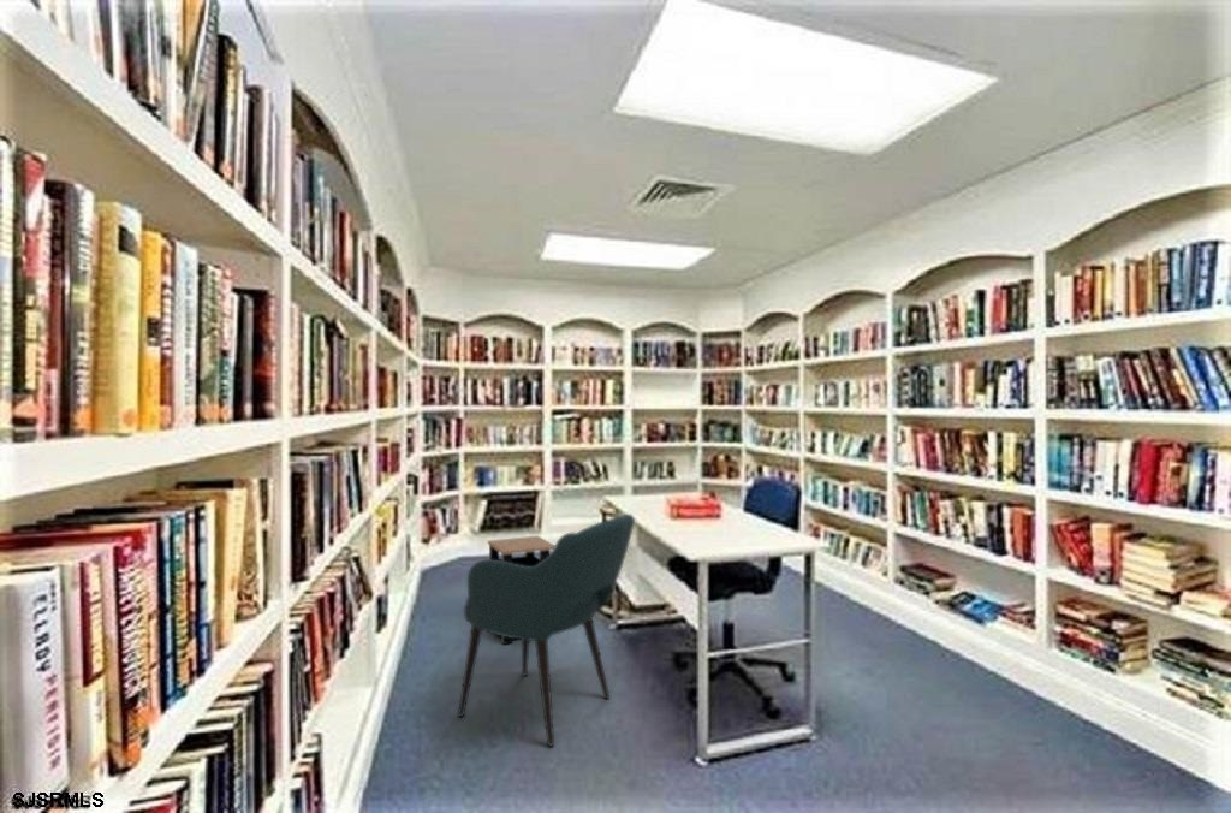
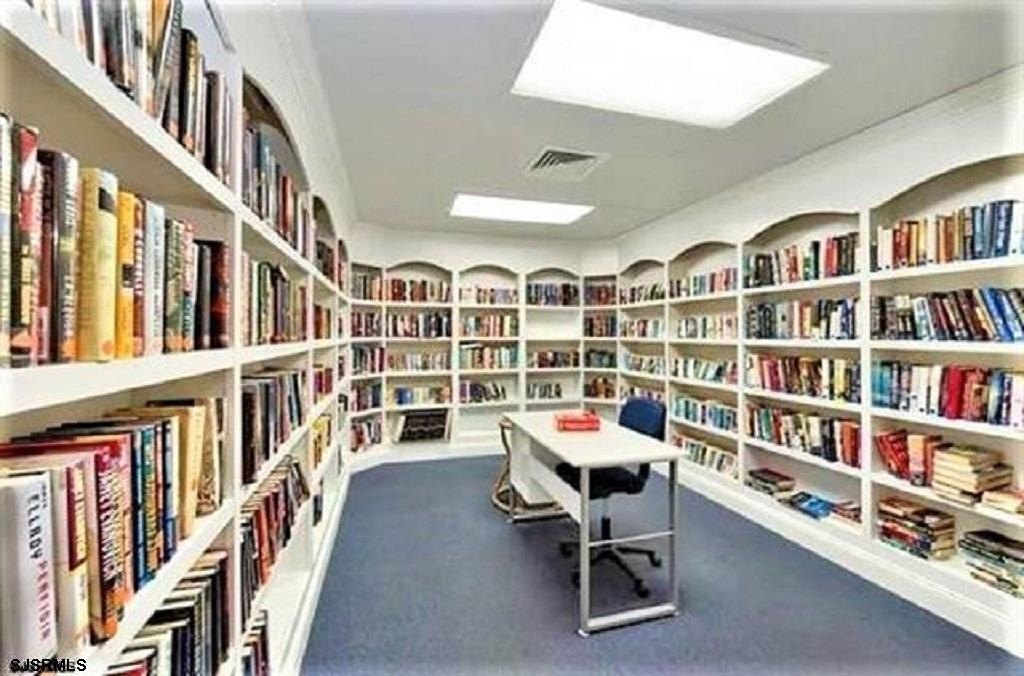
- armchair [457,514,636,747]
- side table [487,535,555,646]
